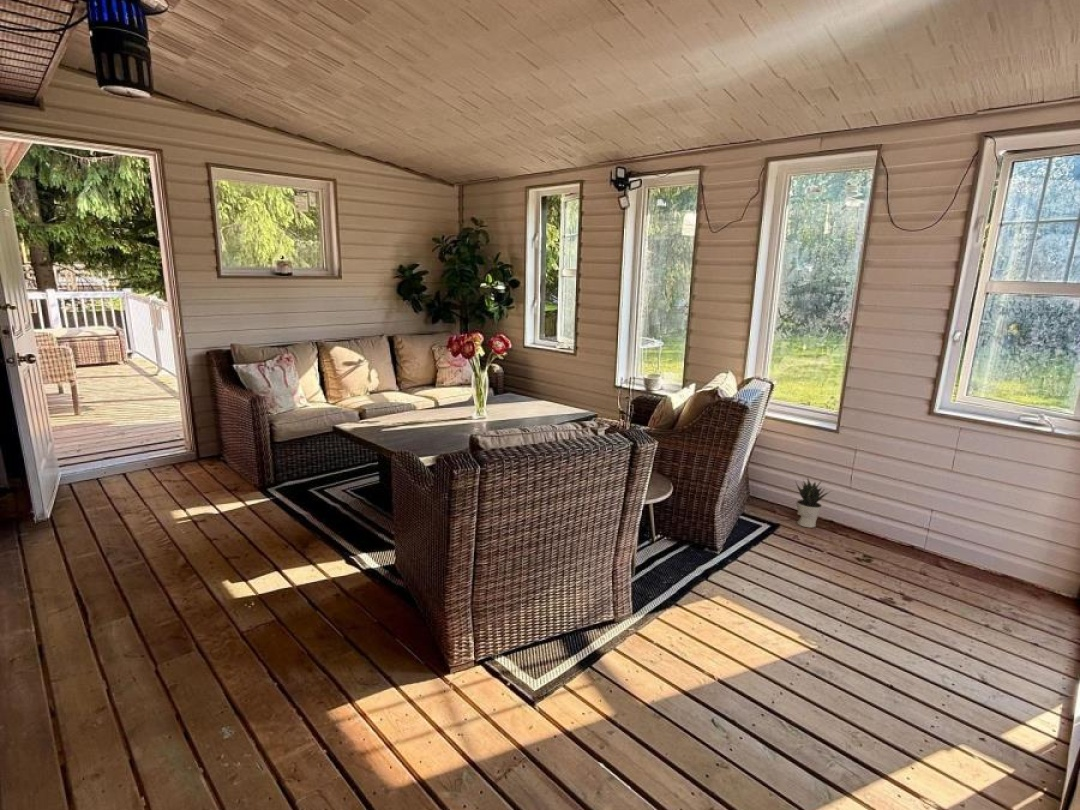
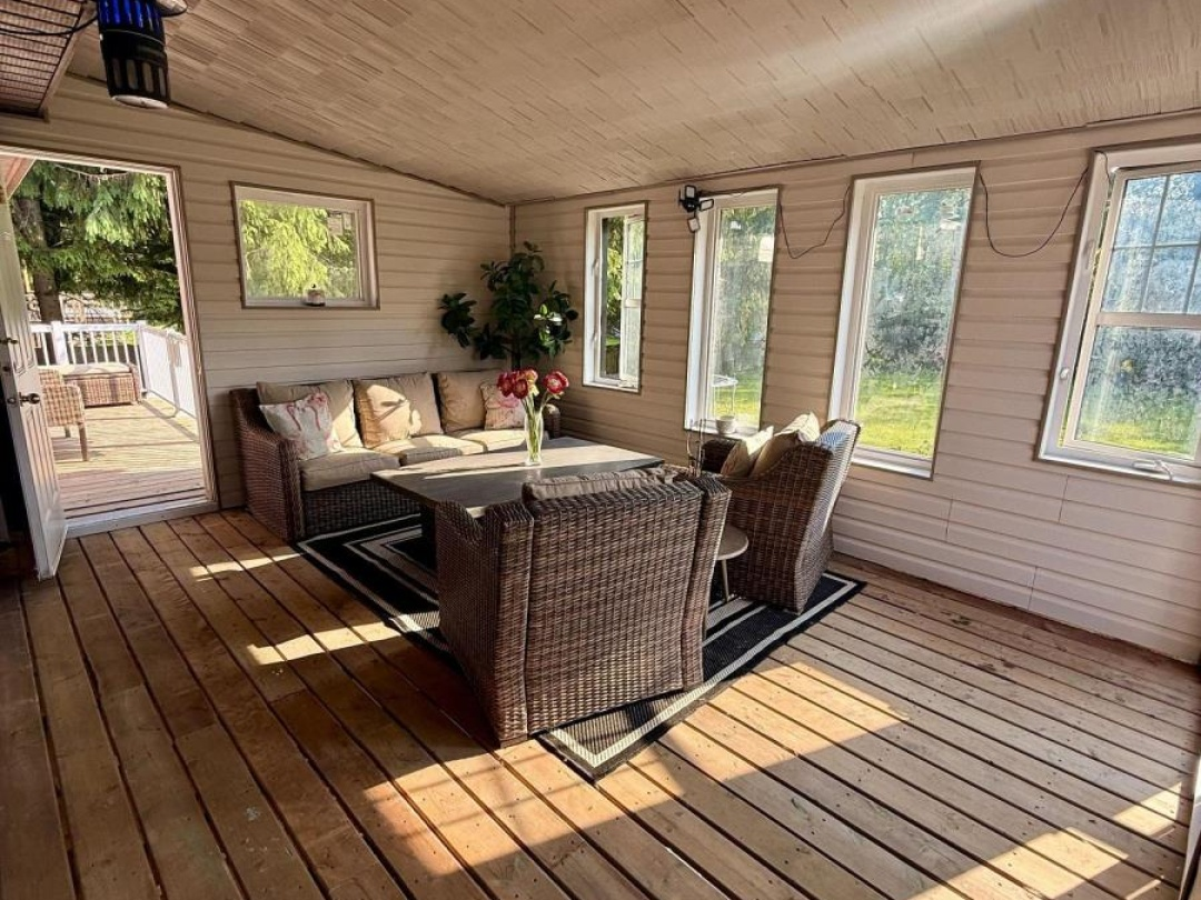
- potted plant [794,477,833,529]
